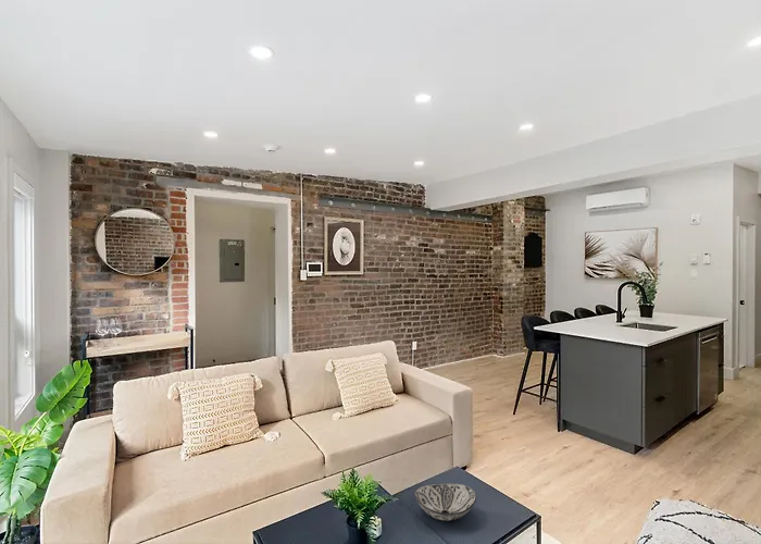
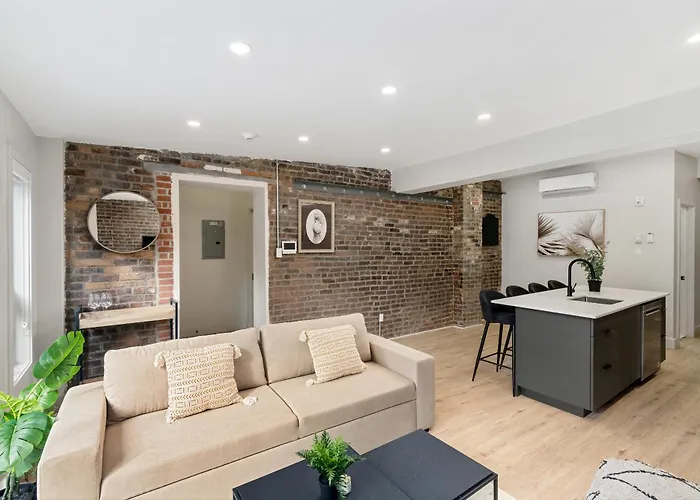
- decorative bowl [413,482,477,521]
